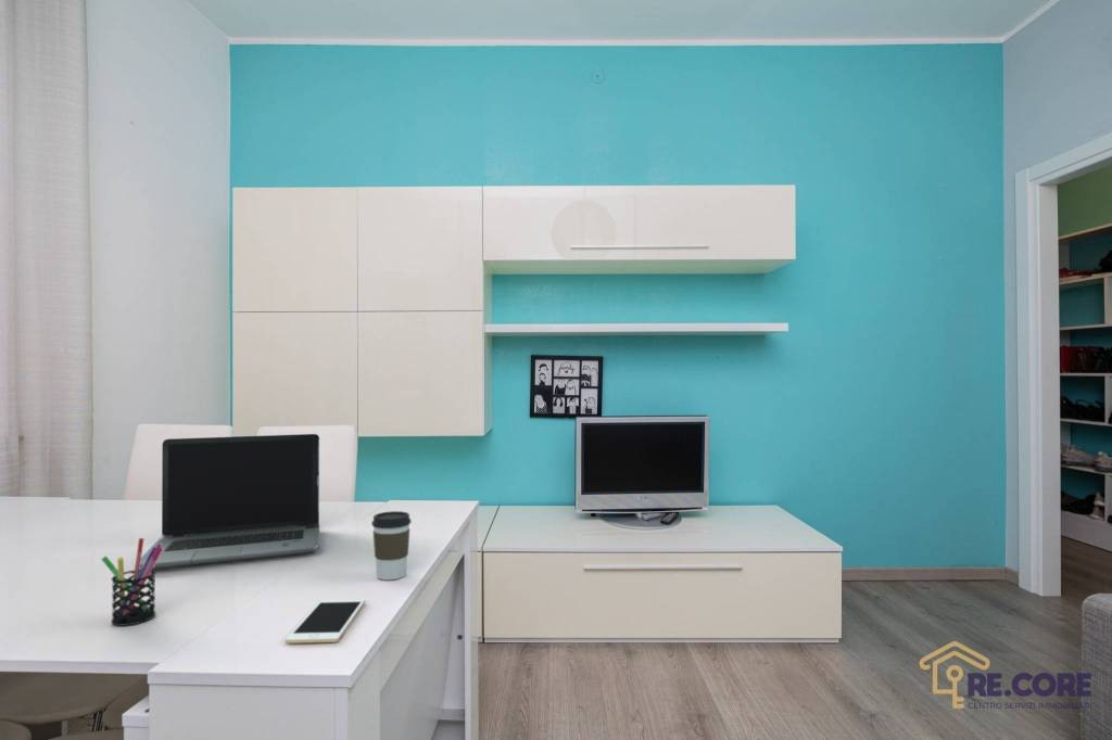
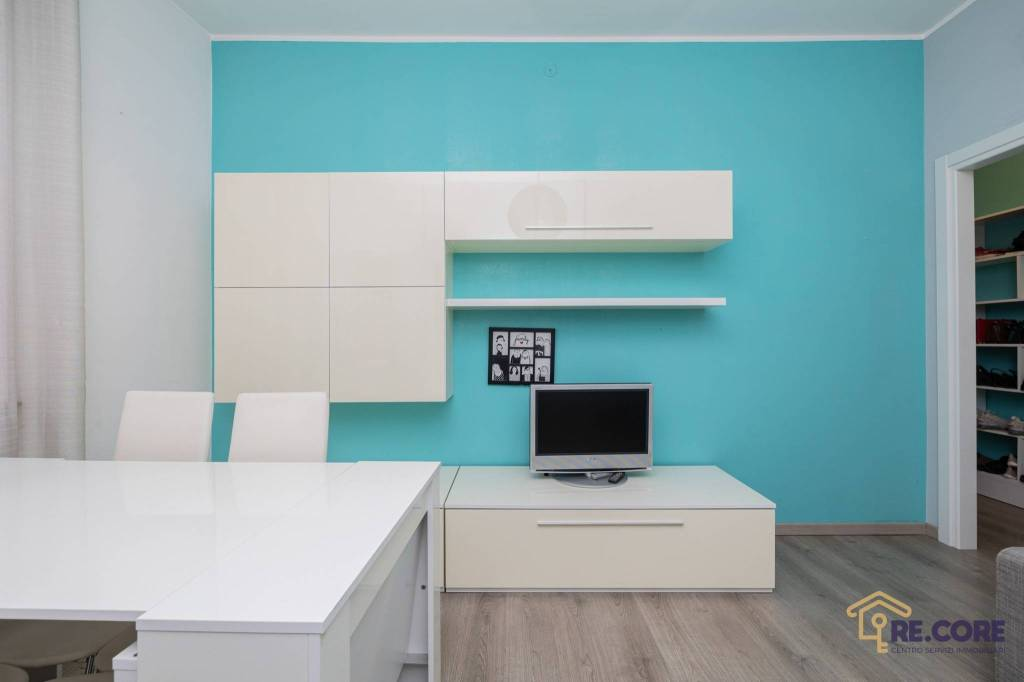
- coffee cup [370,510,412,580]
- laptop computer [140,433,321,570]
- pen holder [100,537,164,627]
- cell phone [285,598,366,645]
